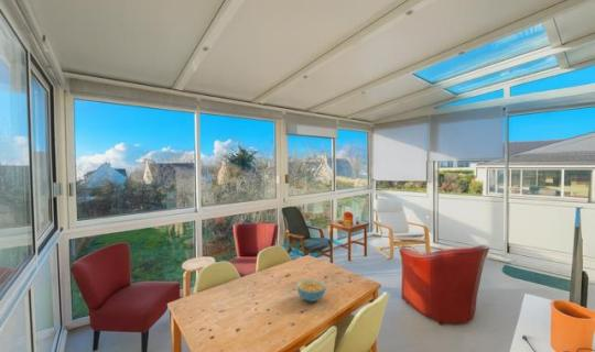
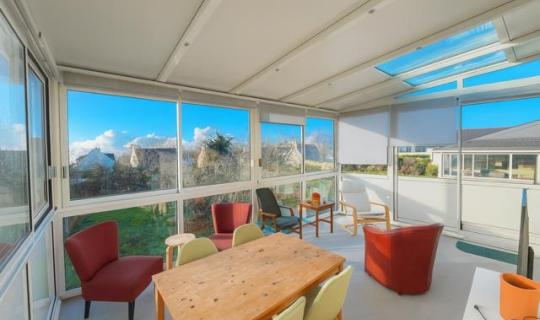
- cereal bowl [295,277,327,302]
